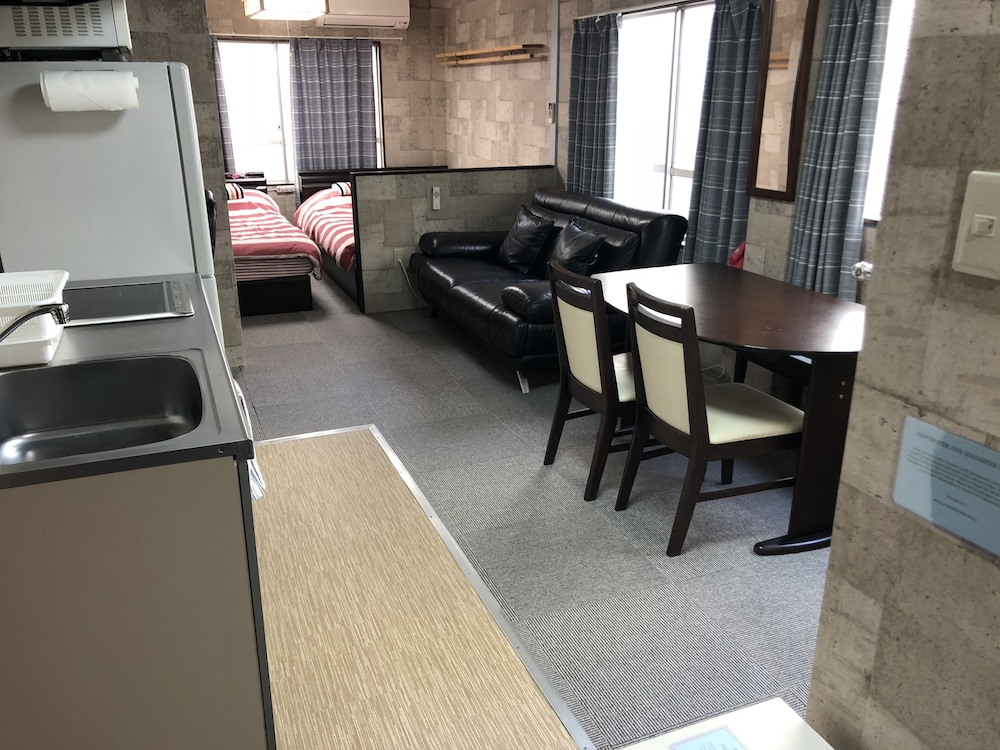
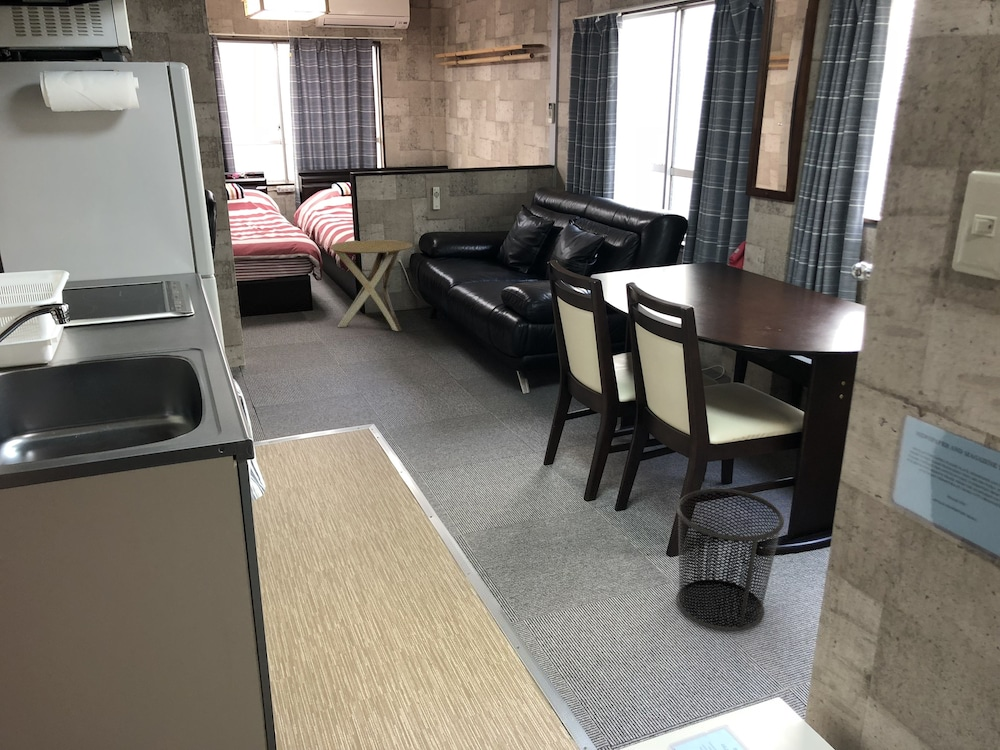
+ waste bin [675,487,785,632]
+ side table [329,239,414,332]
